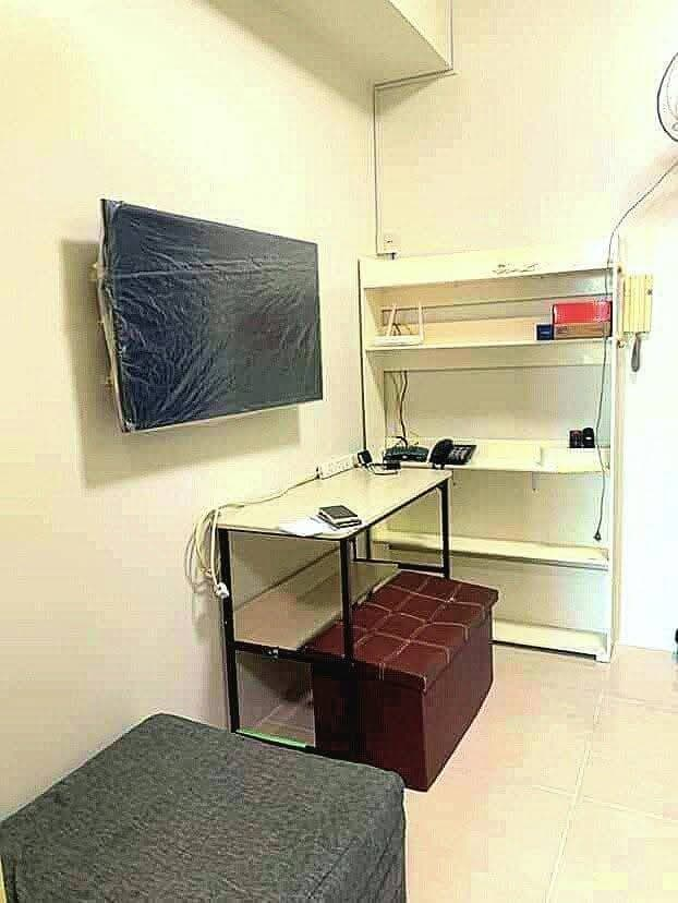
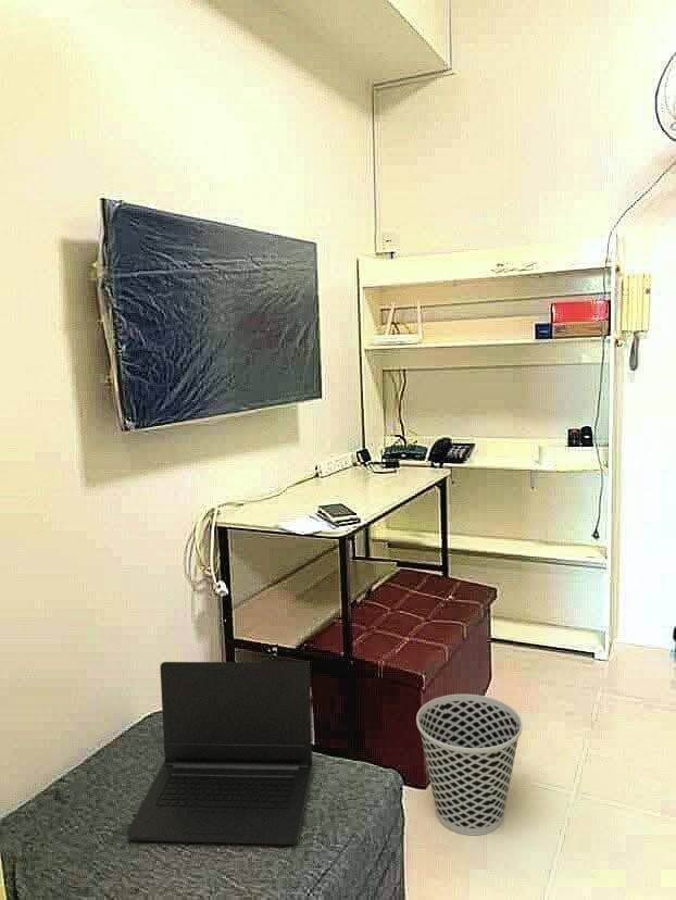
+ laptop [126,661,313,846]
+ wastebasket [415,693,523,836]
